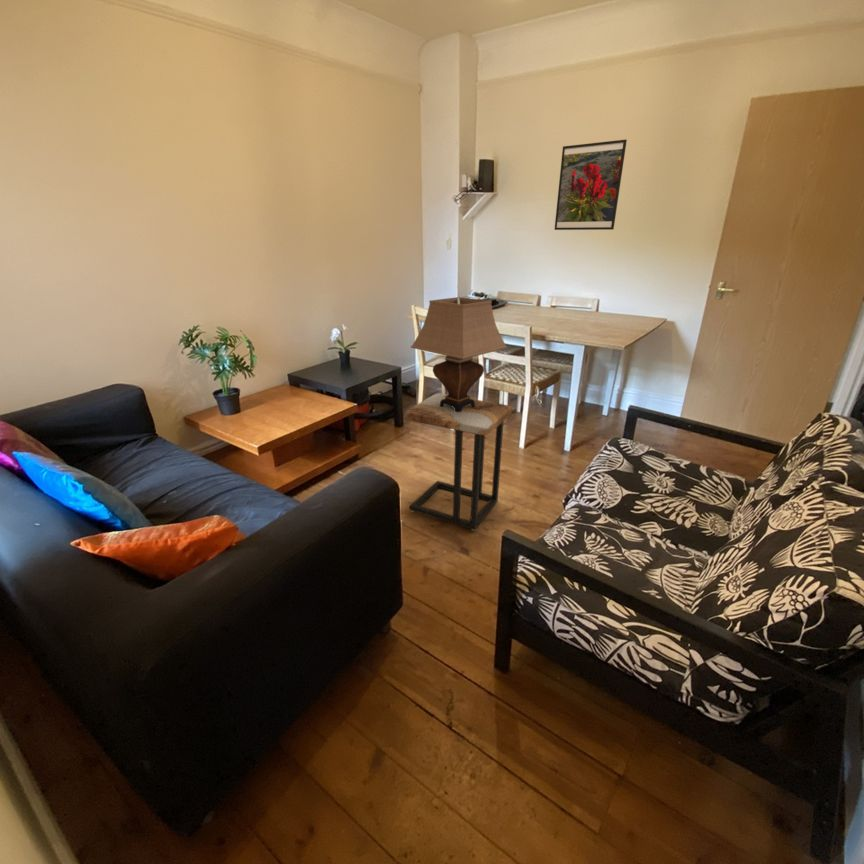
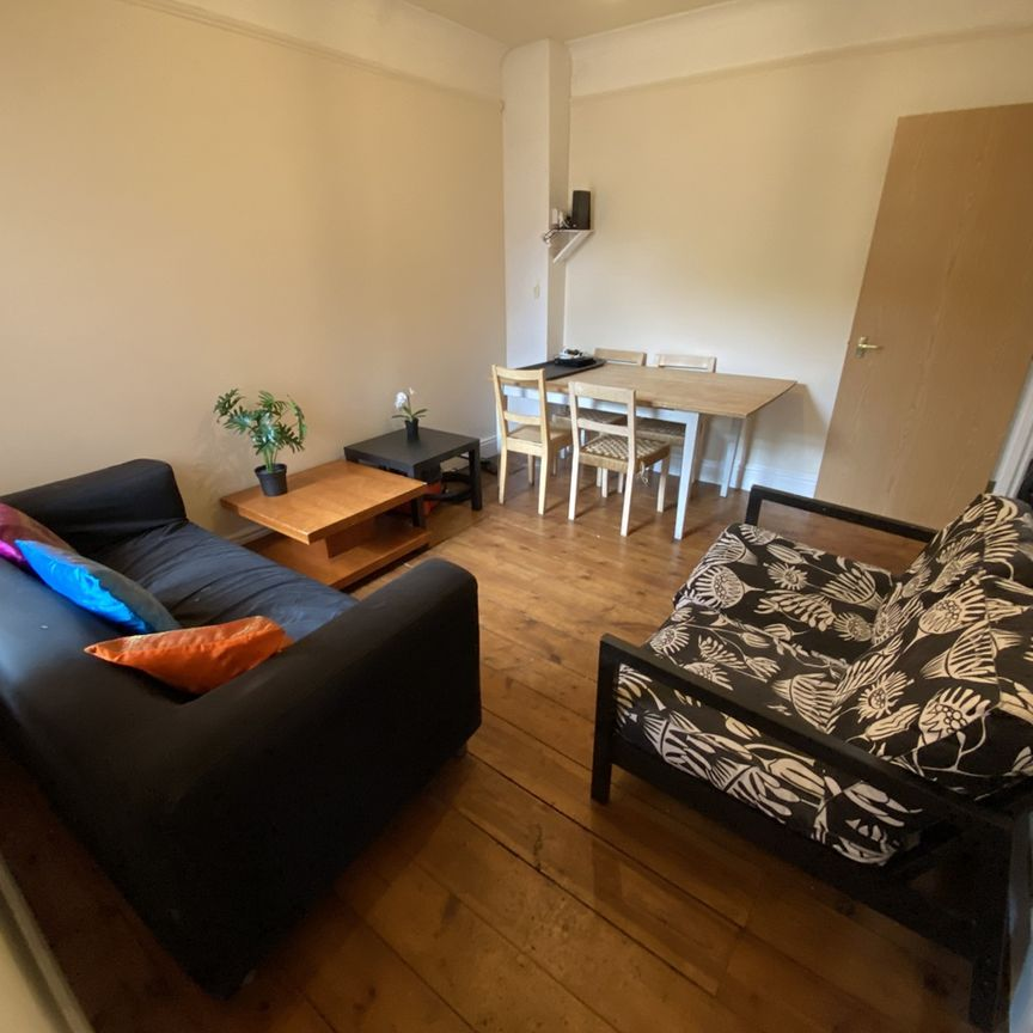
- side table [405,393,513,531]
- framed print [554,139,628,231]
- table lamp [410,296,508,412]
